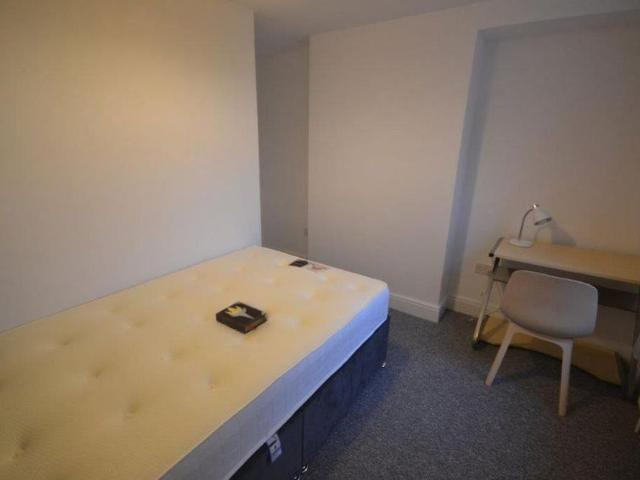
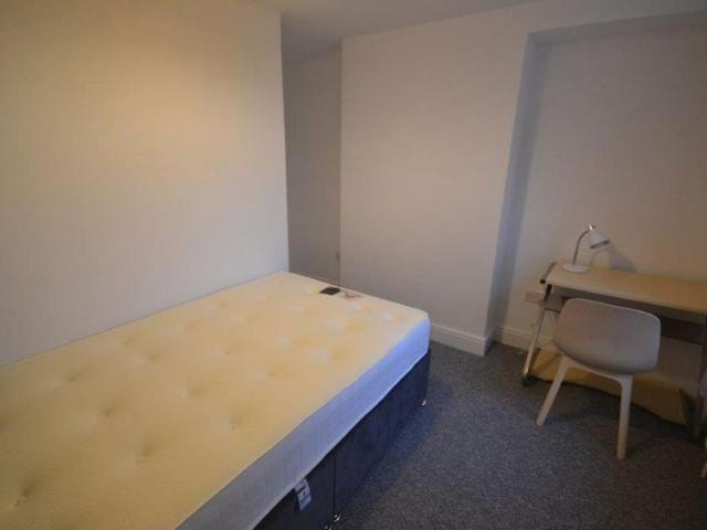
- hardback book [215,300,268,335]
